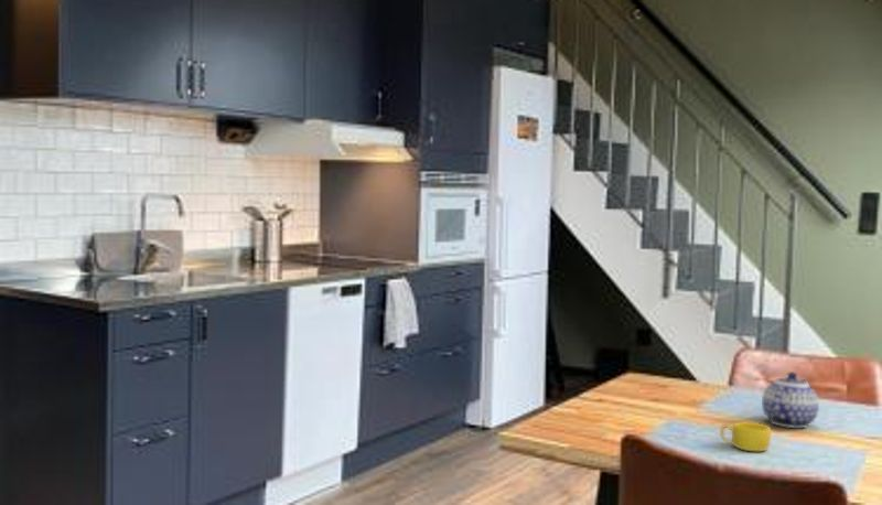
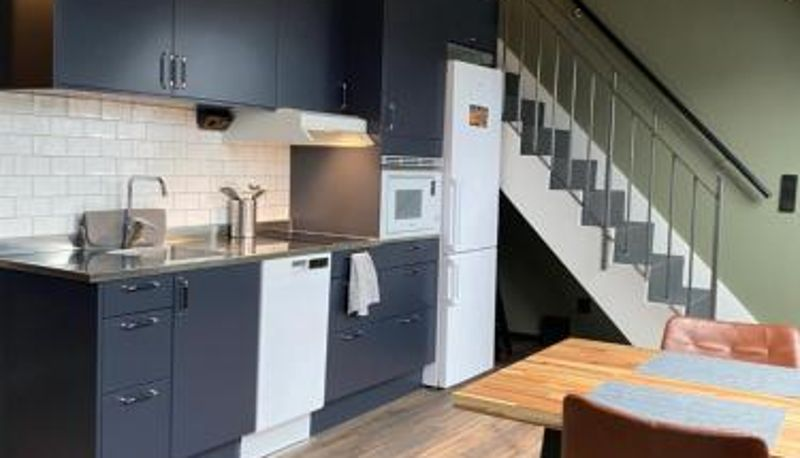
- teapot [761,370,820,429]
- cup [719,421,772,453]
